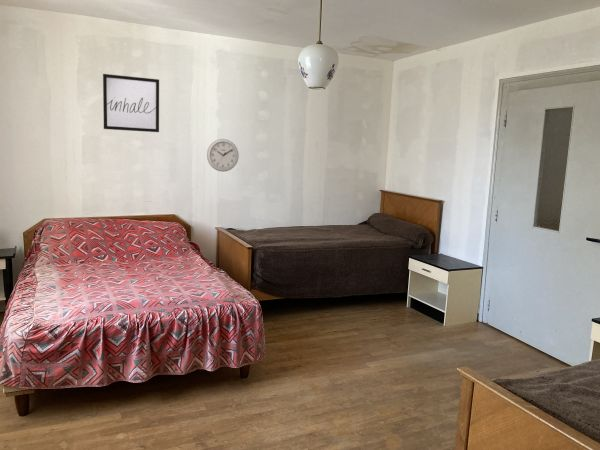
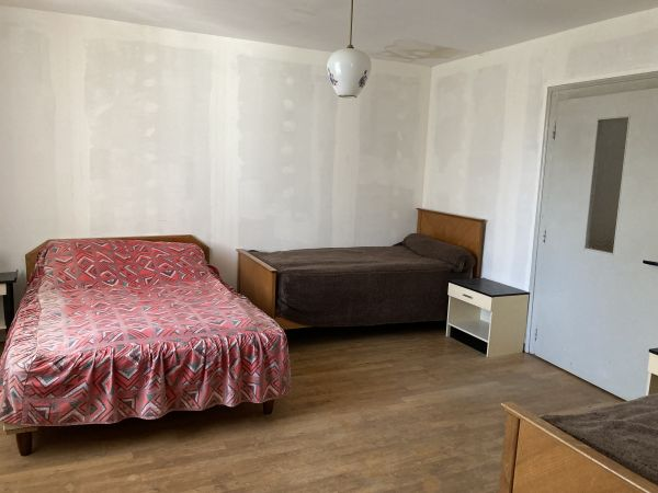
- wall clock [206,138,240,173]
- wall art [102,73,160,133]
